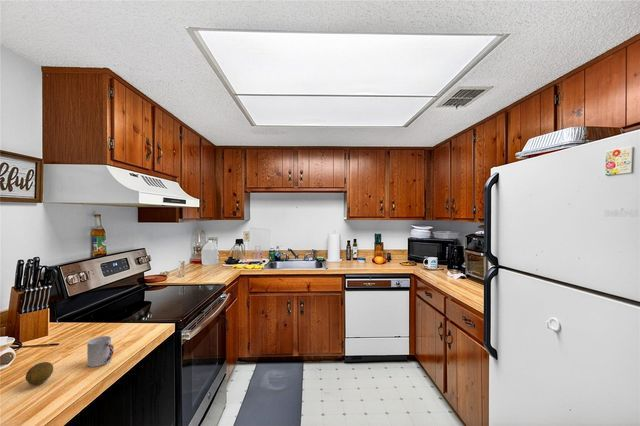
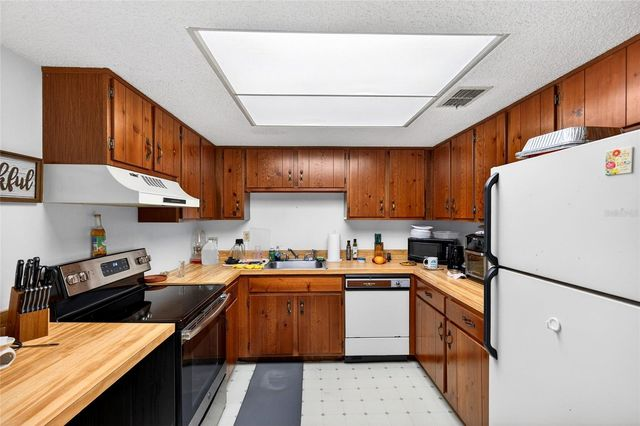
- fruit [24,361,54,386]
- cup [86,335,115,368]
